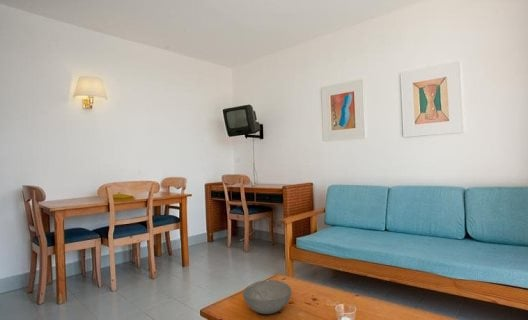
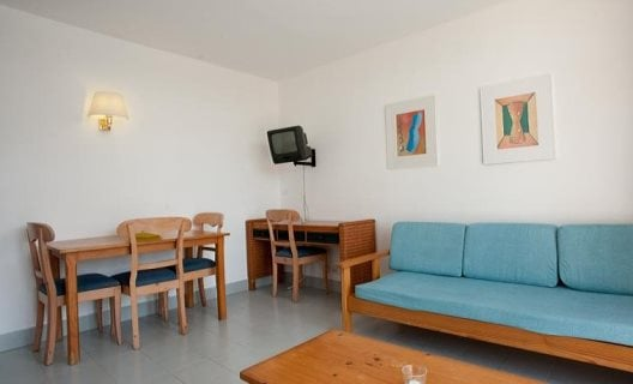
- bowl [242,279,292,315]
